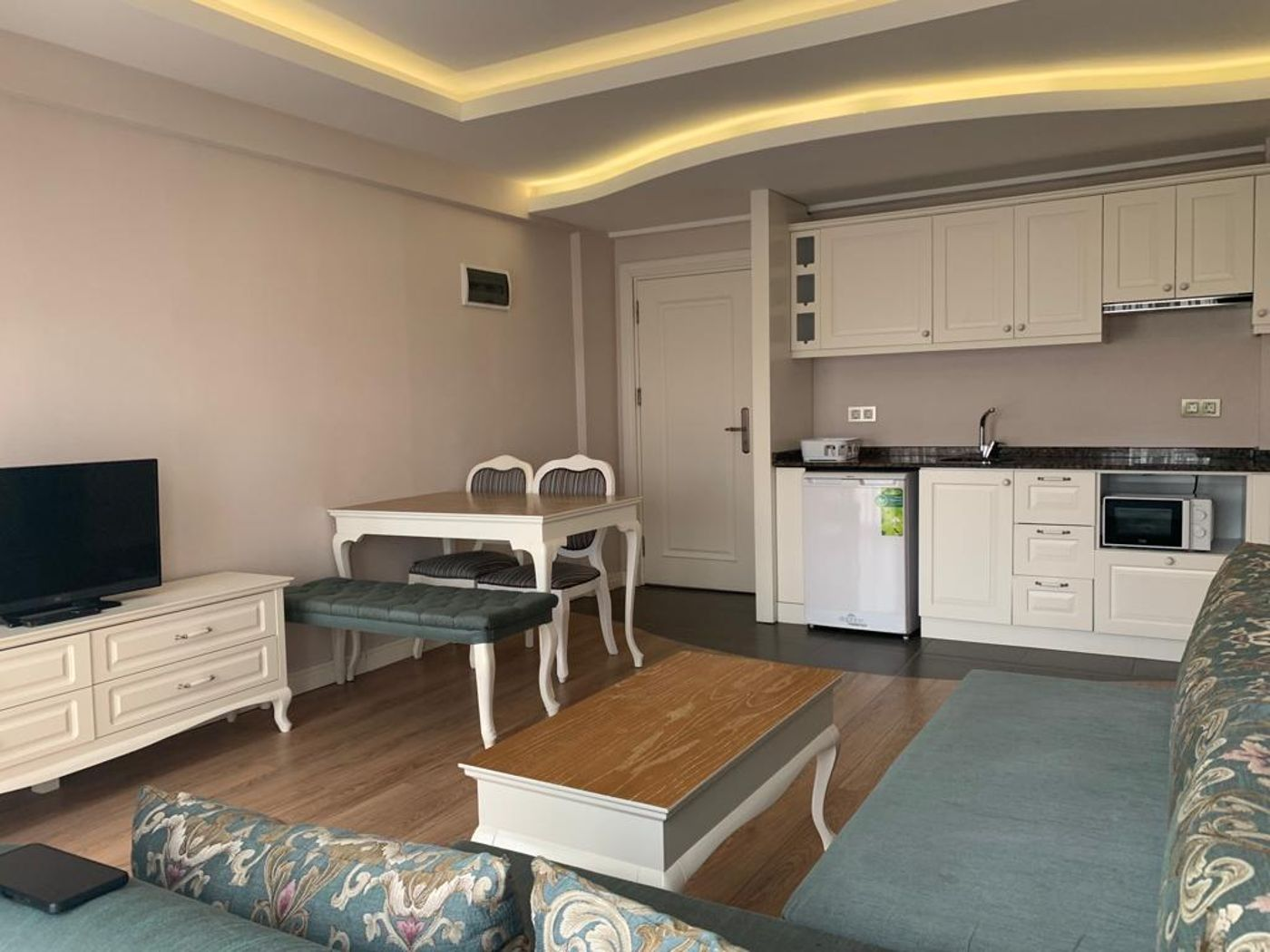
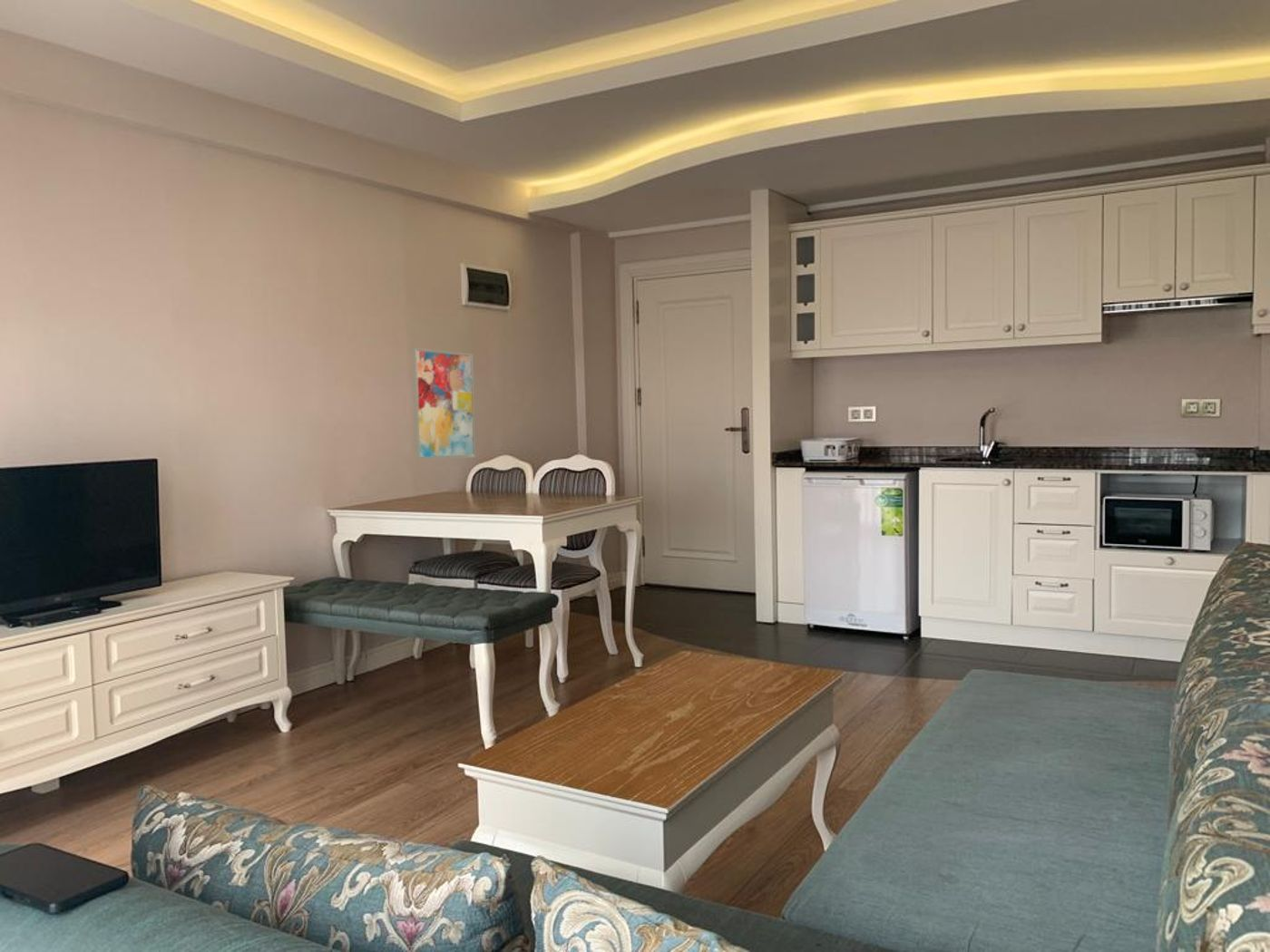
+ wall art [411,347,476,461]
